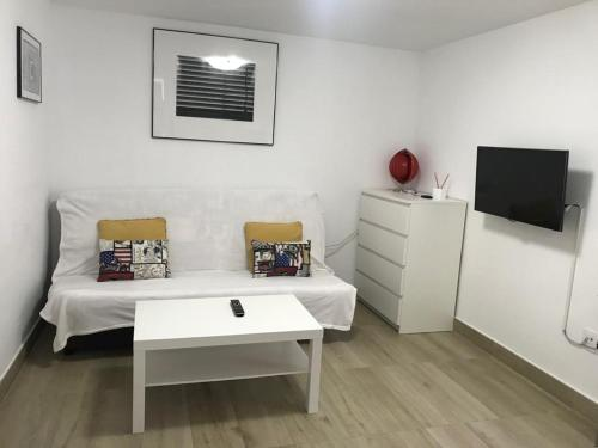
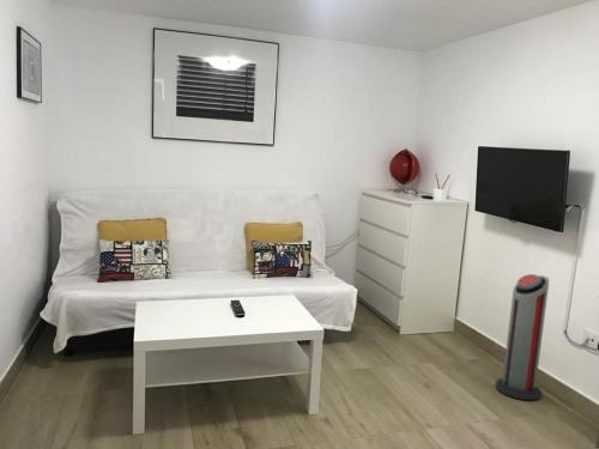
+ air purifier [495,273,550,401]
